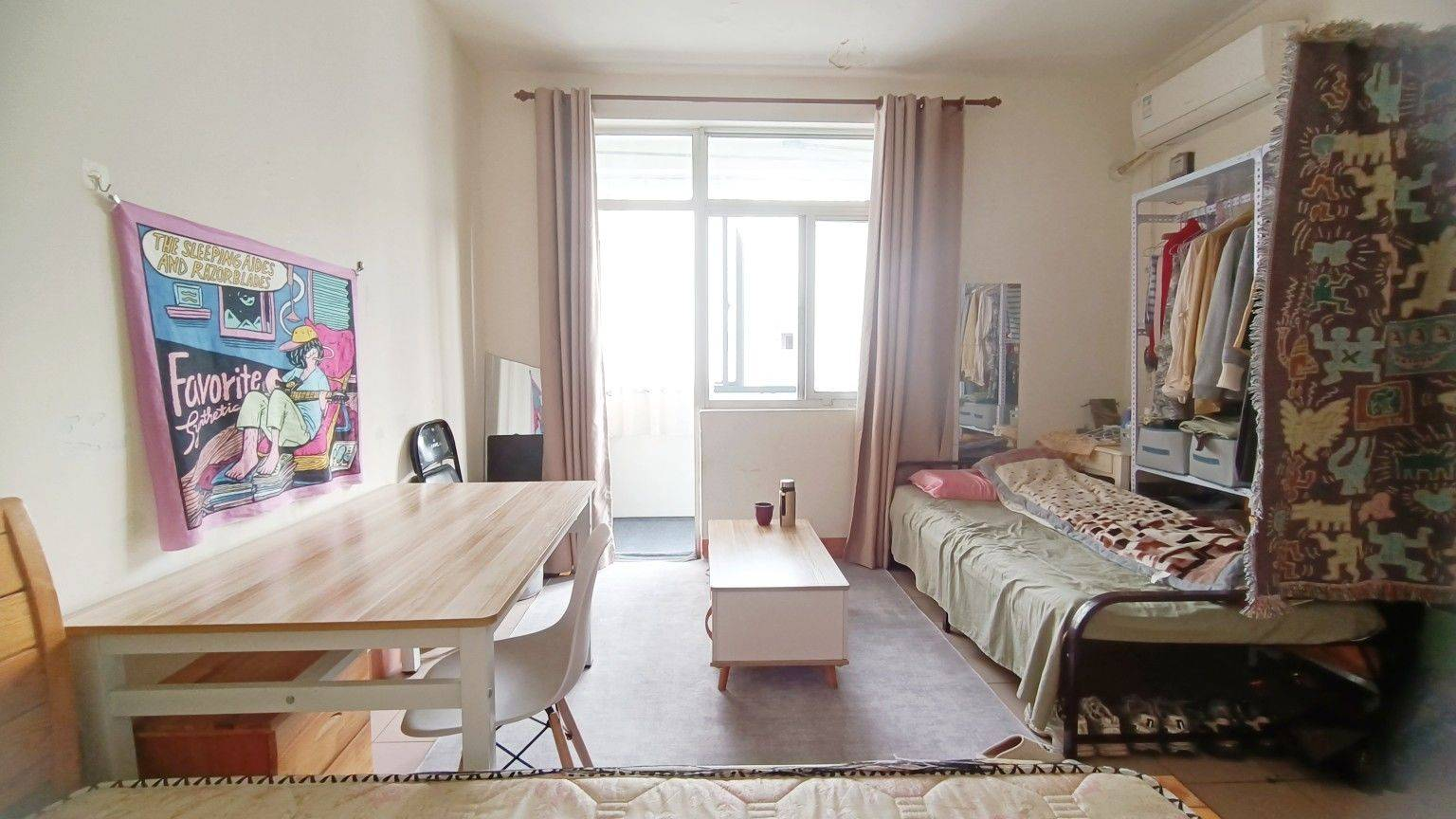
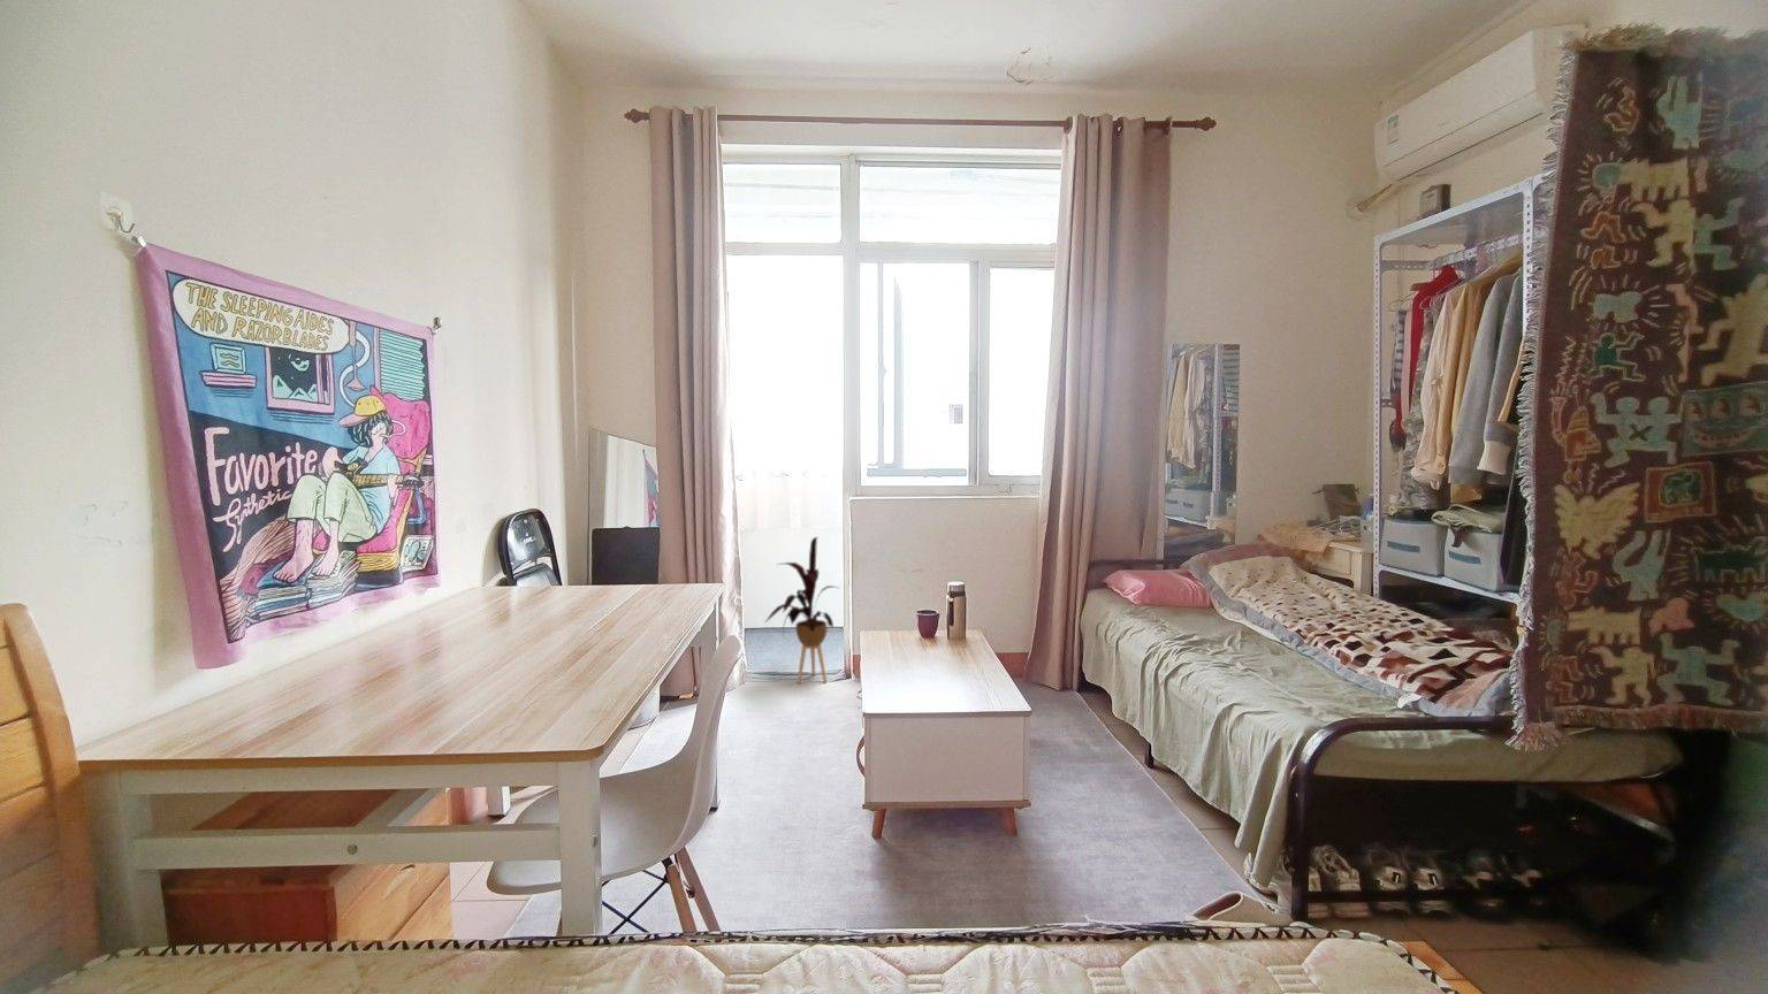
+ house plant [763,536,839,685]
